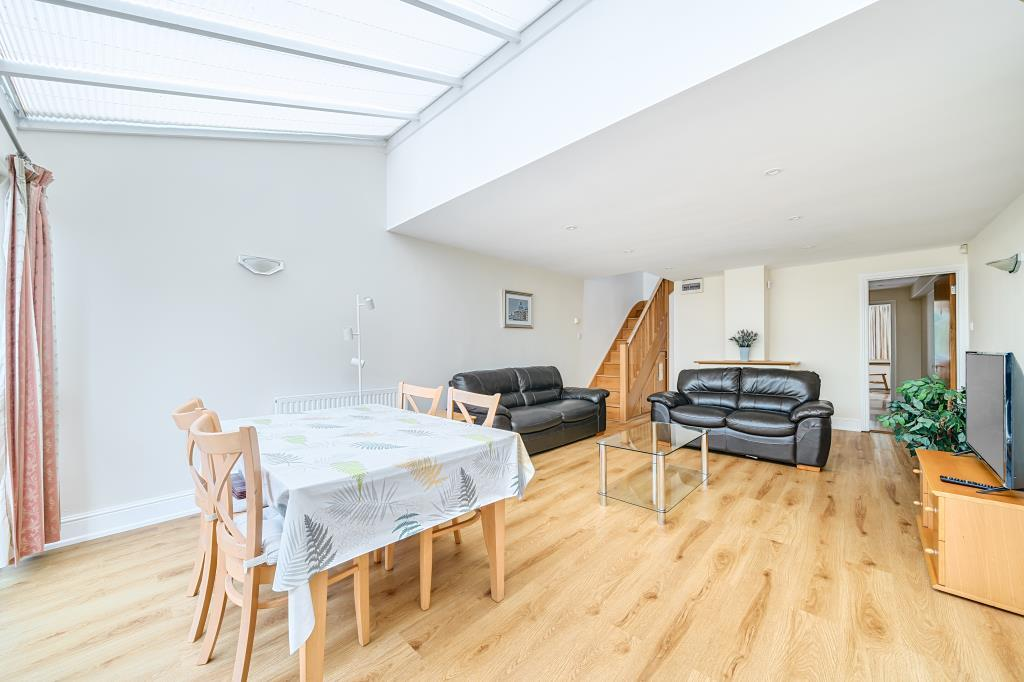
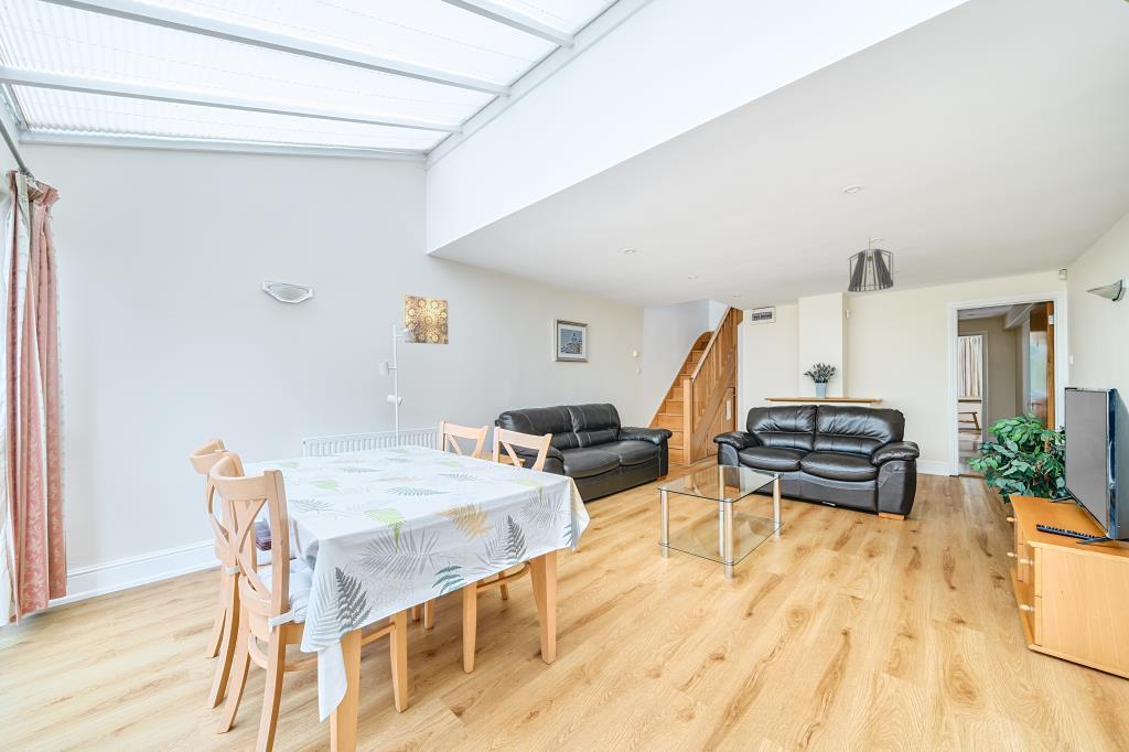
+ wall art [404,294,449,345]
+ pendant light [847,236,894,293]
